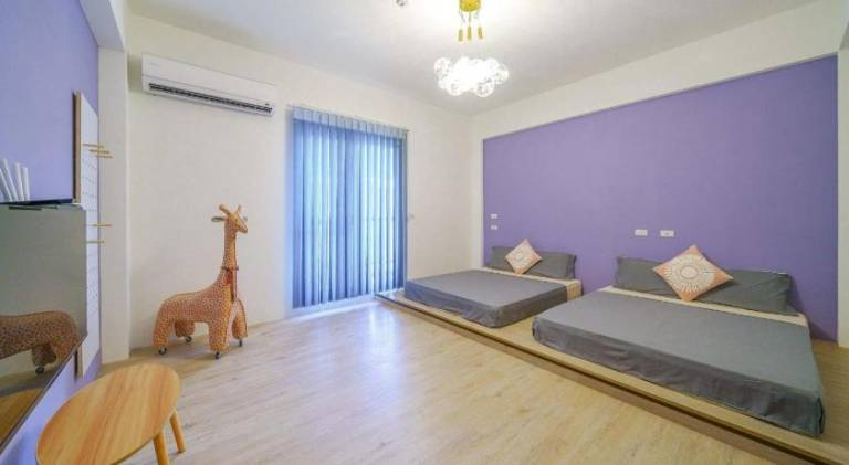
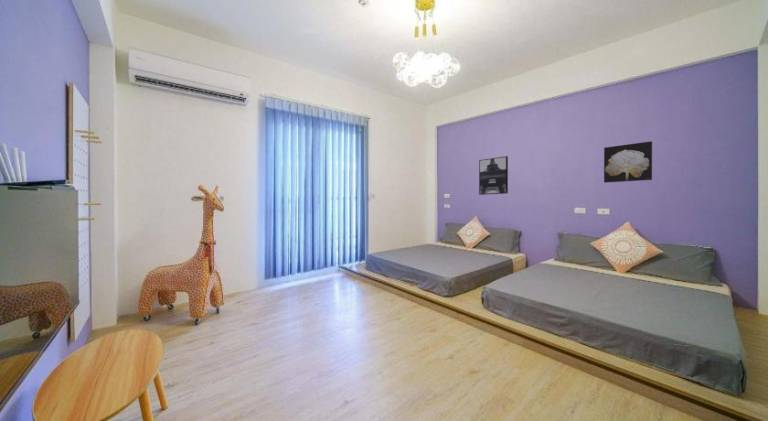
+ wall art [603,140,653,184]
+ wall art [478,155,509,196]
